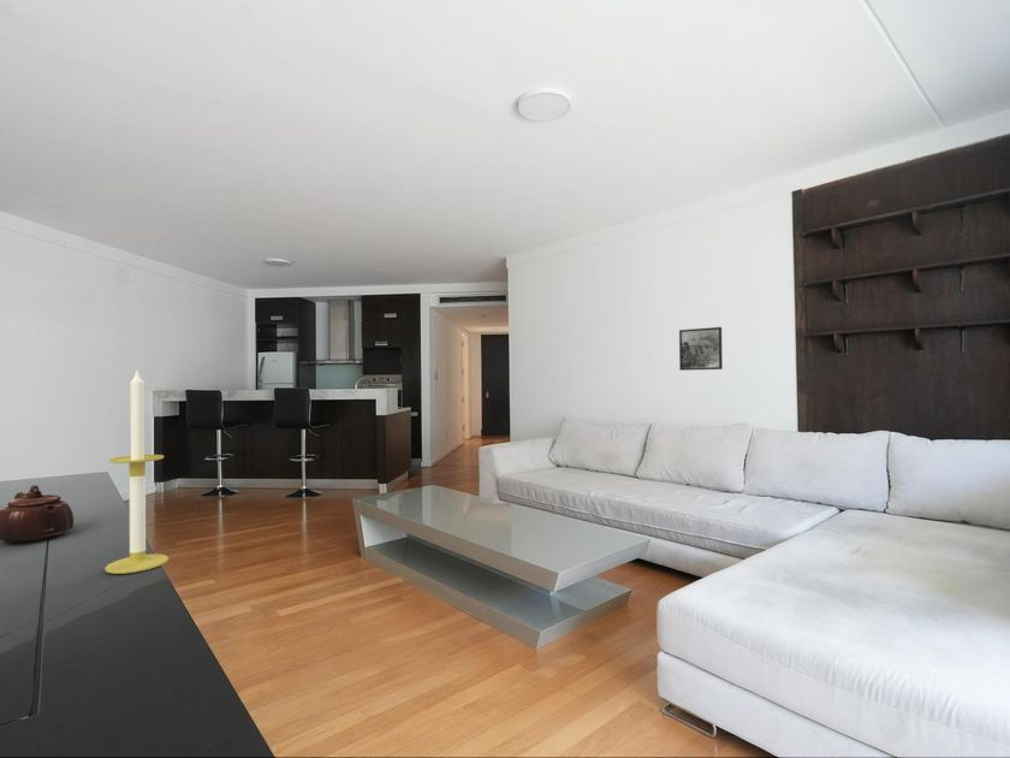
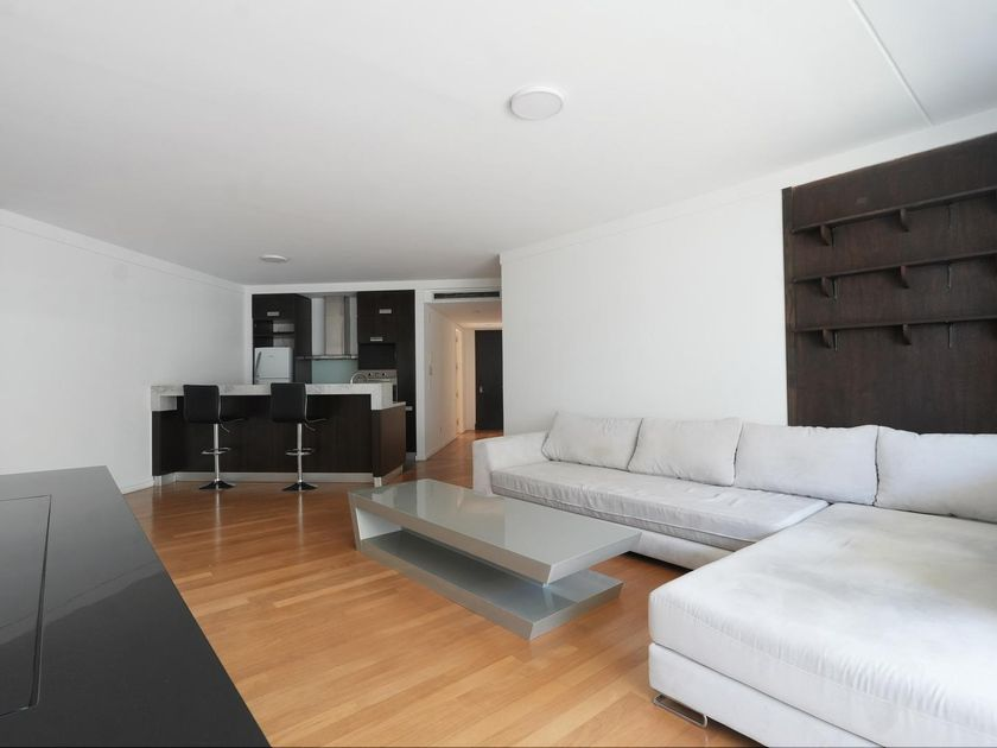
- teapot [0,484,75,545]
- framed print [678,326,724,372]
- candle [103,371,170,575]
